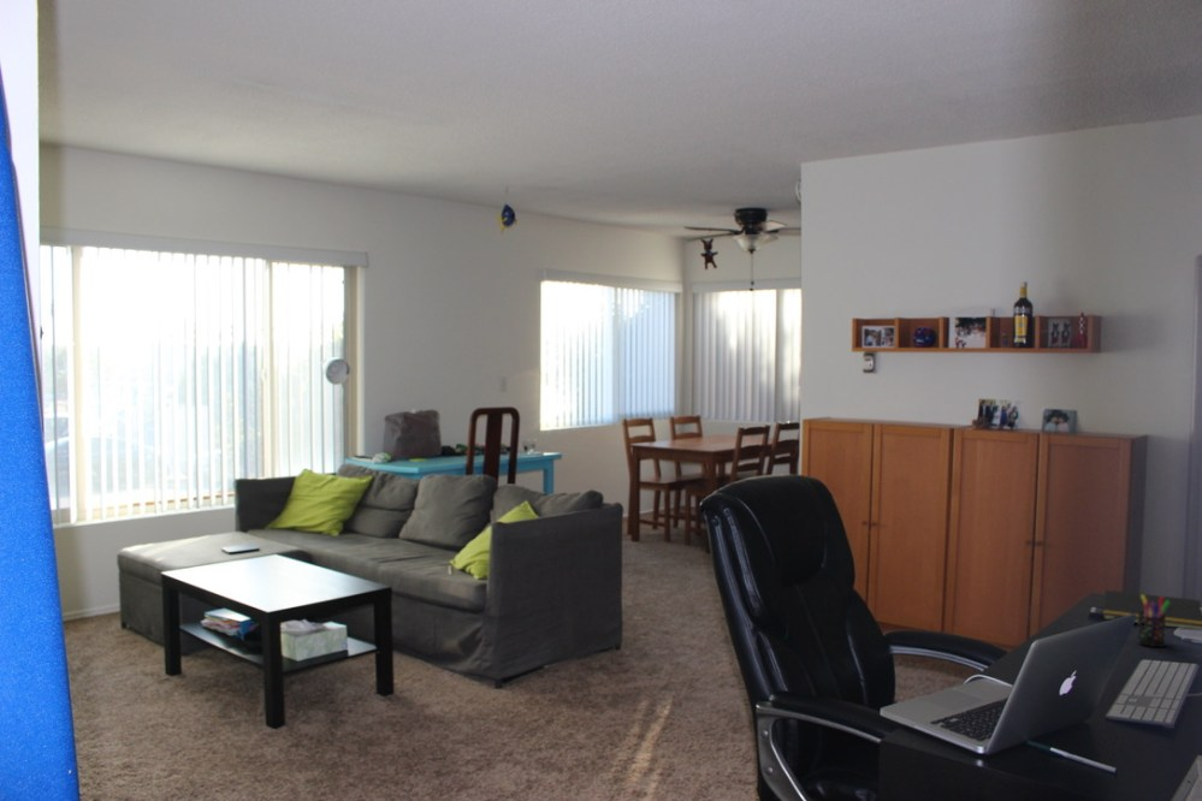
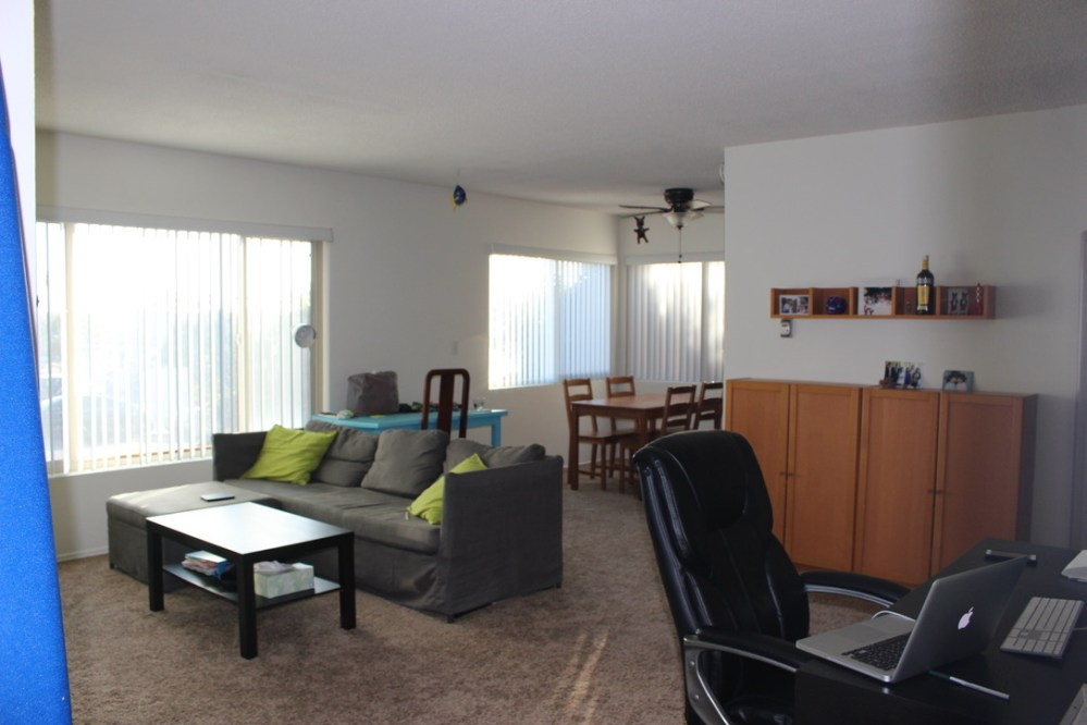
- pen holder [1136,593,1170,648]
- notepad [1101,589,1202,630]
